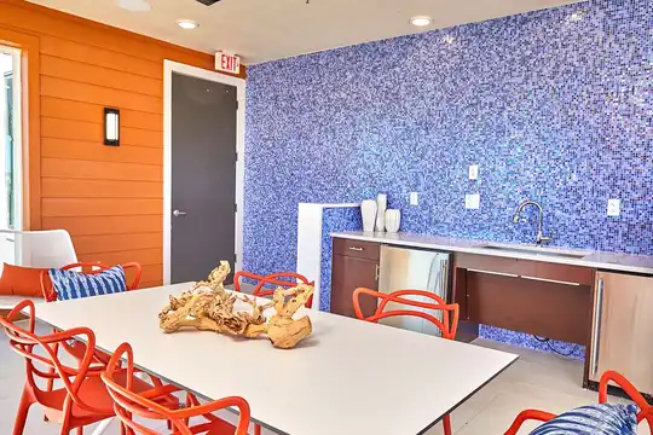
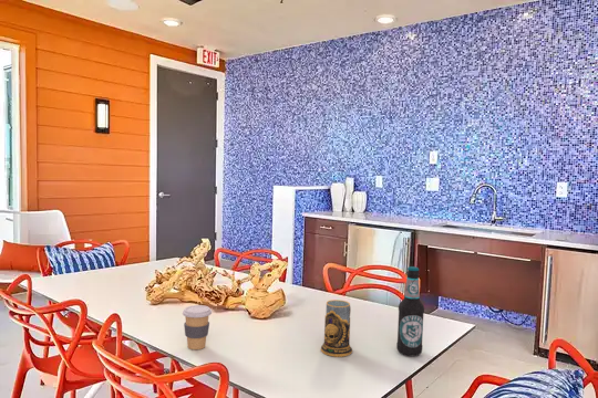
+ mug [320,298,353,358]
+ coffee cup [182,304,213,350]
+ bottle [395,265,425,357]
